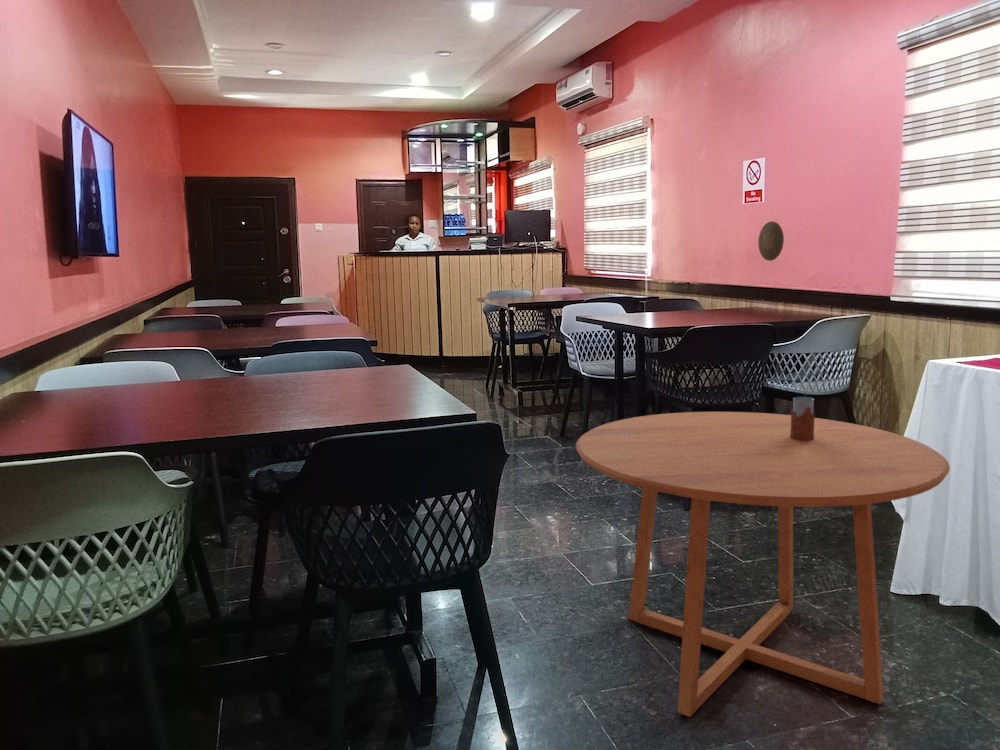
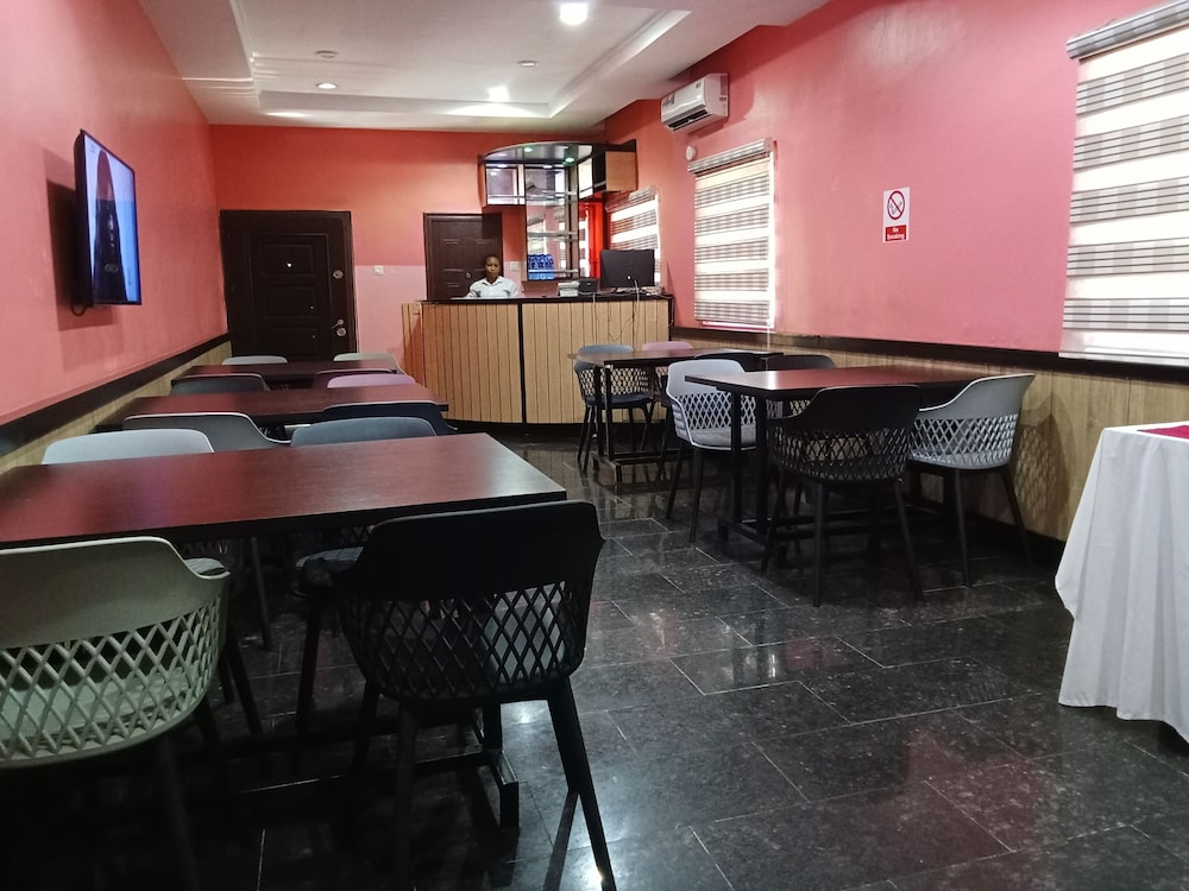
- decorative plate [757,220,785,262]
- dining table [575,411,951,718]
- drinking glass [790,396,816,440]
